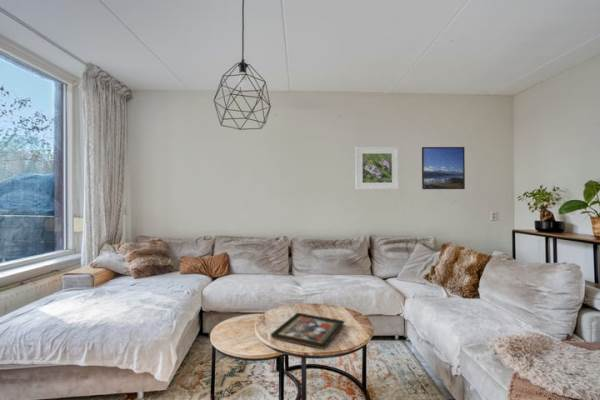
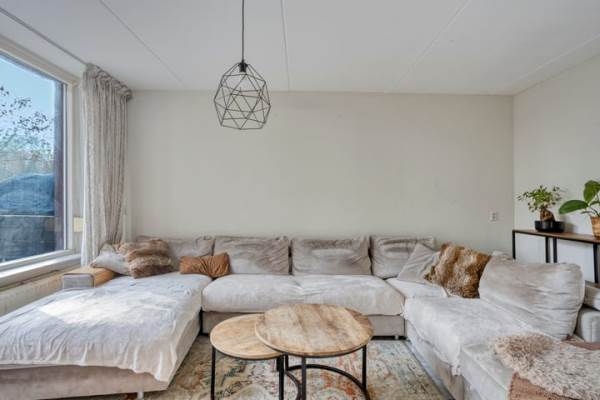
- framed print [421,146,466,190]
- decorative tray [270,312,345,350]
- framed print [354,146,400,190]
